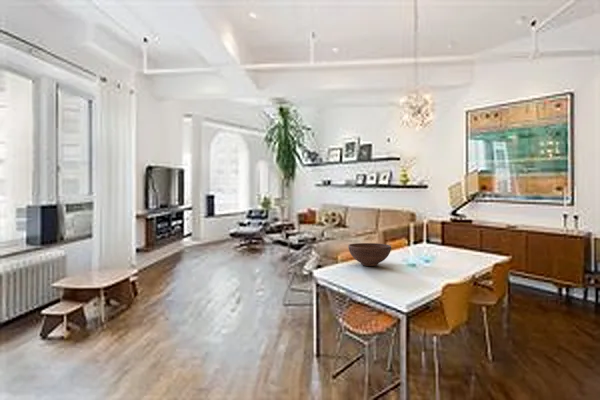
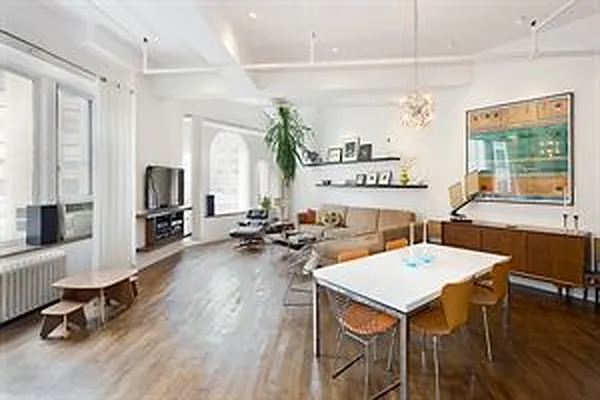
- fruit bowl [347,242,392,267]
